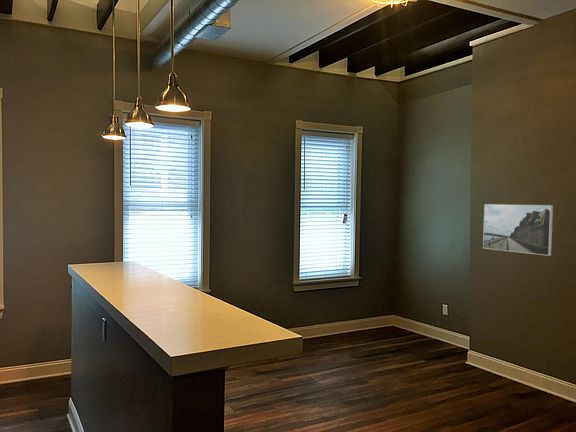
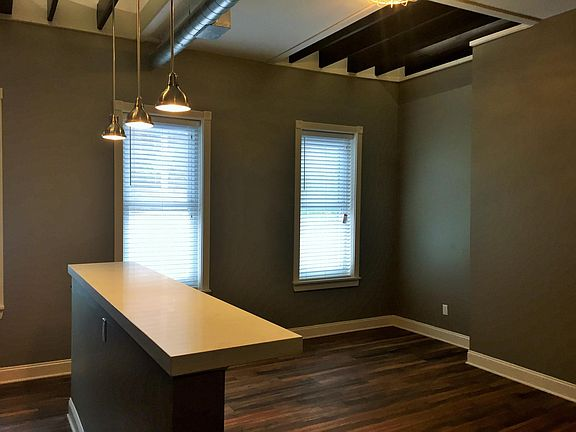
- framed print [482,203,554,257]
